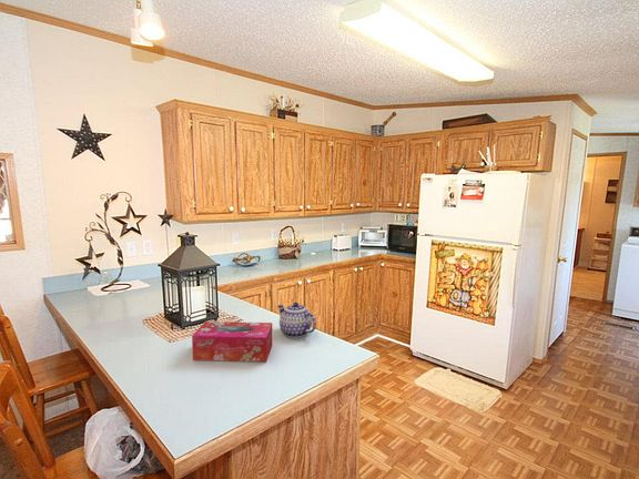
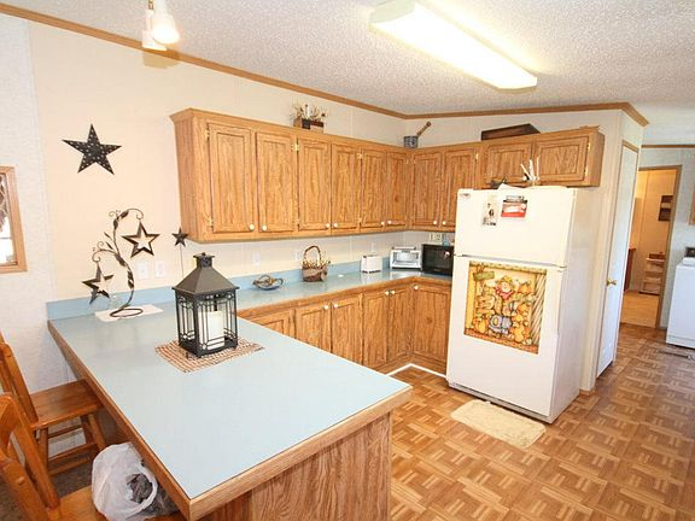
- teapot [276,302,317,339]
- tissue box [191,320,273,363]
